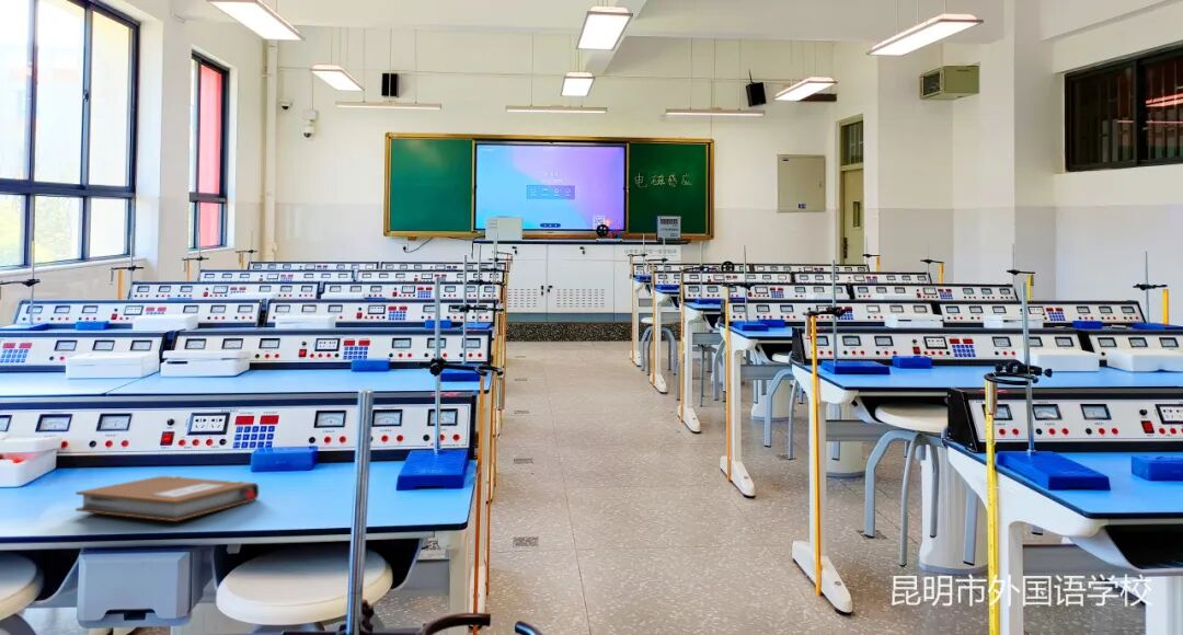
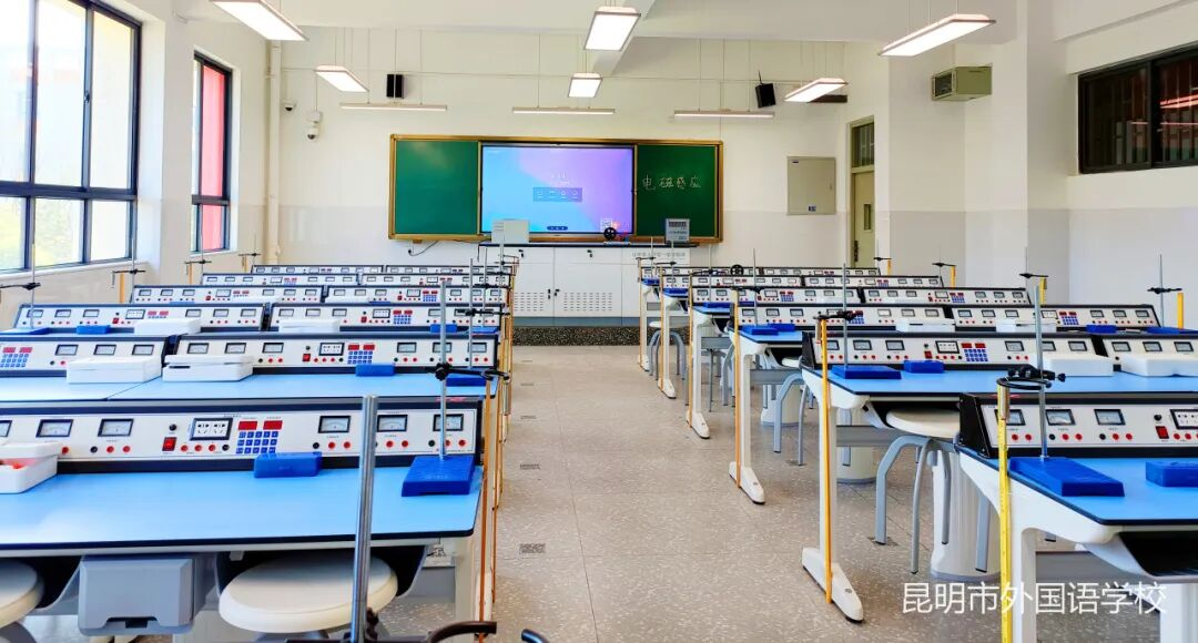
- notebook [74,475,260,522]
